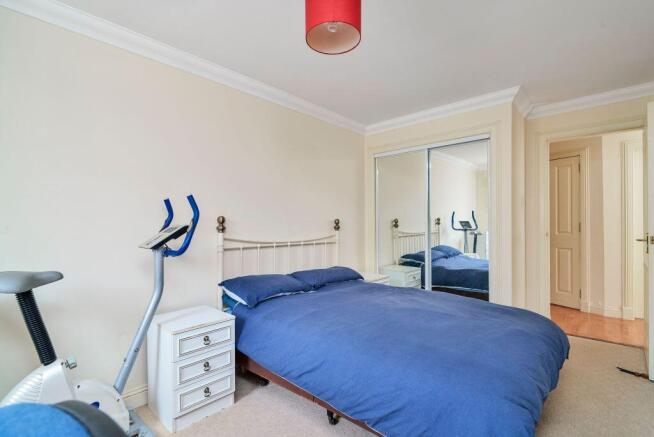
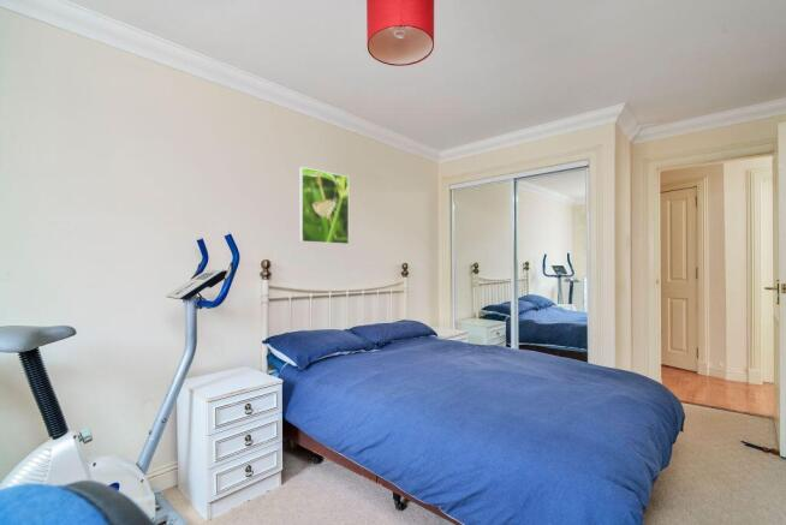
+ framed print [298,166,350,245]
